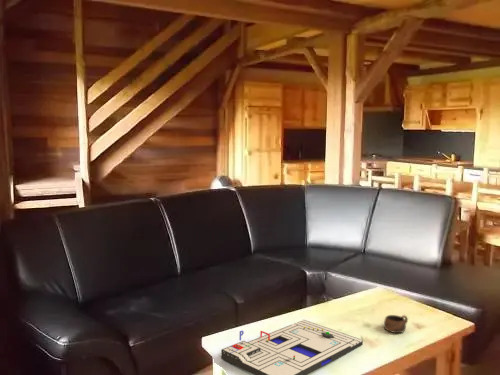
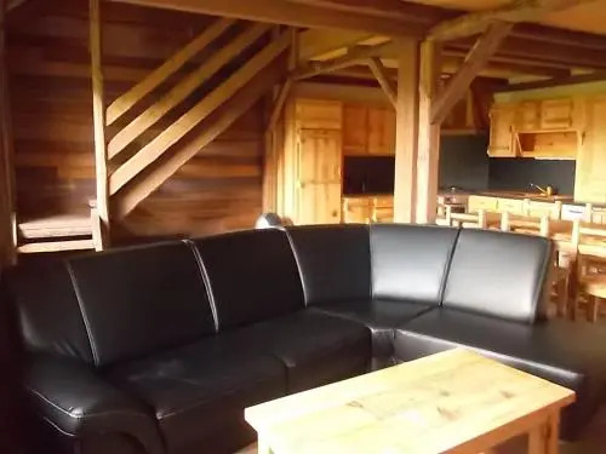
- board game [220,319,364,375]
- cup [383,314,409,334]
